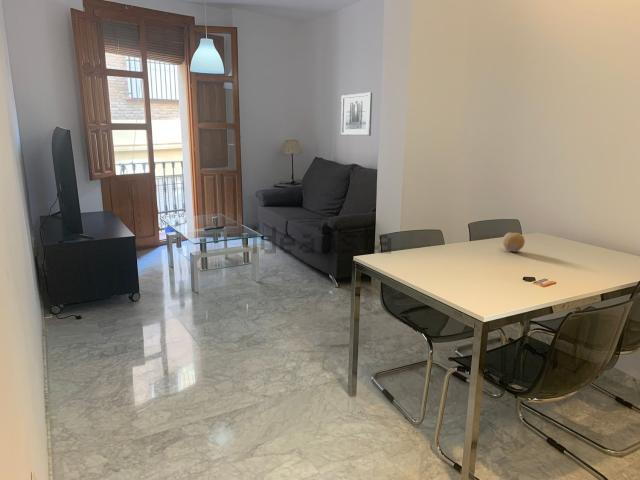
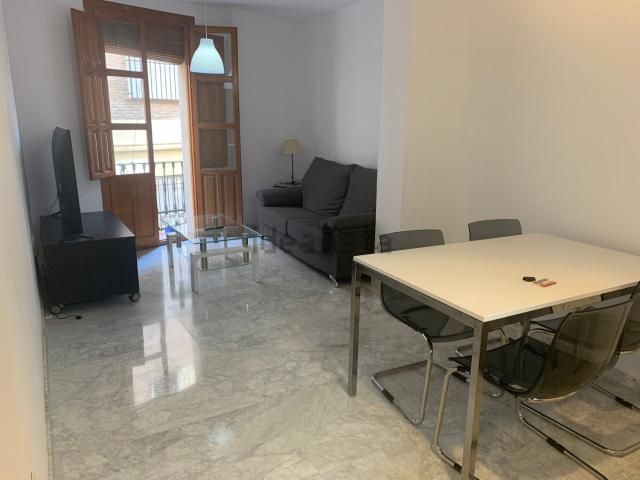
- wall art [340,91,373,137]
- fruit [501,231,526,253]
